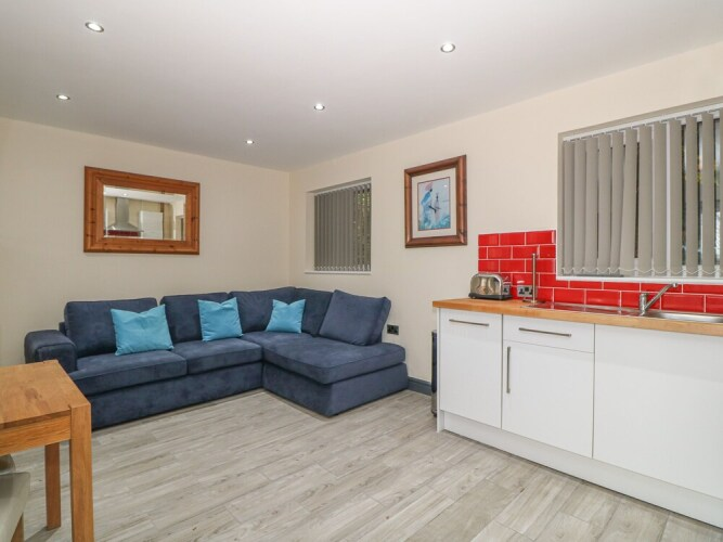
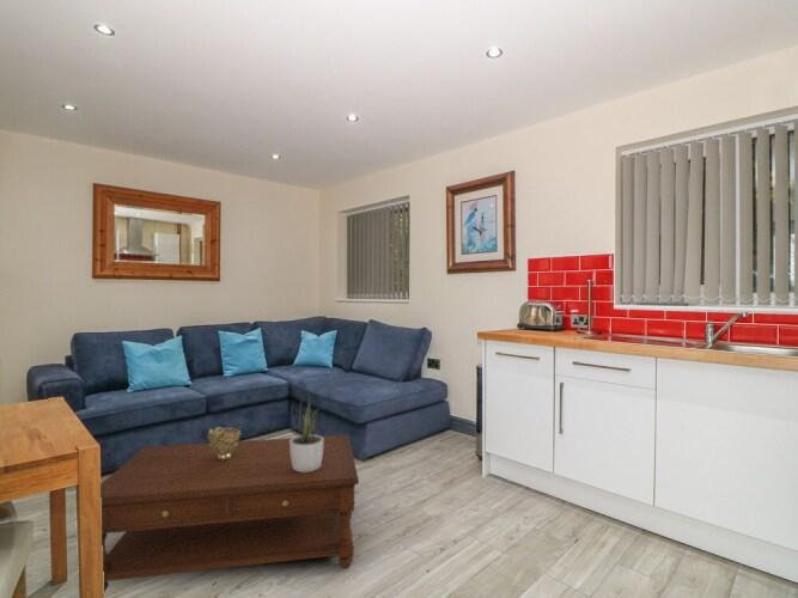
+ decorative bowl [206,426,242,460]
+ coffee table [99,434,360,593]
+ potted plant [290,393,323,472]
